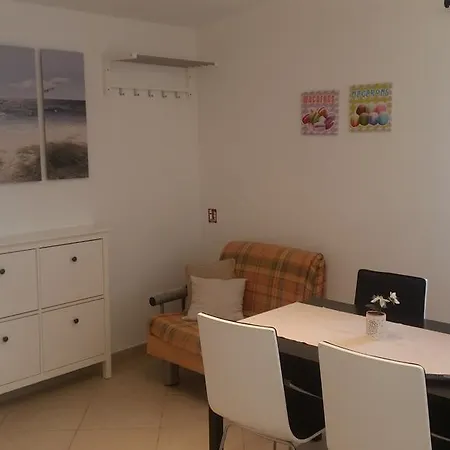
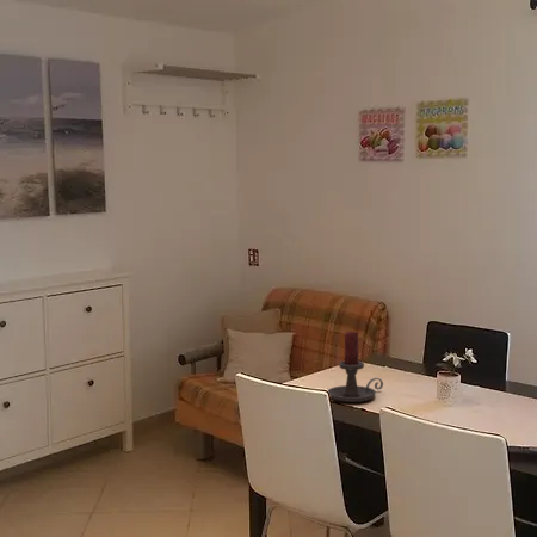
+ candle holder [327,331,384,403]
